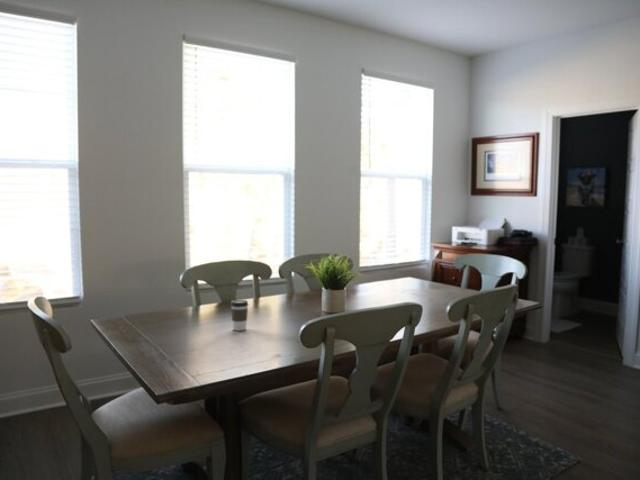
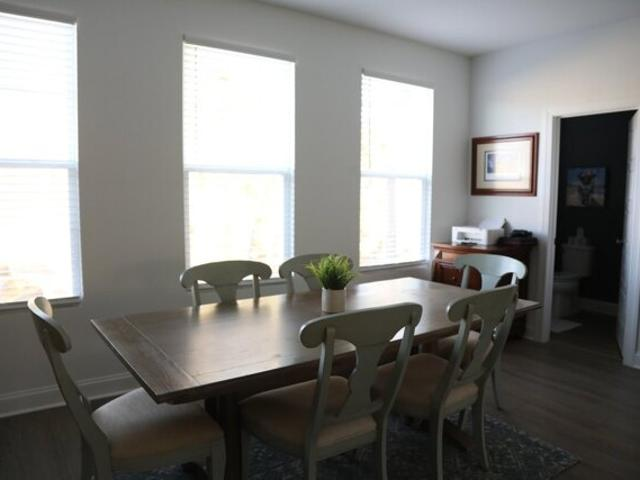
- coffee cup [230,299,249,332]
